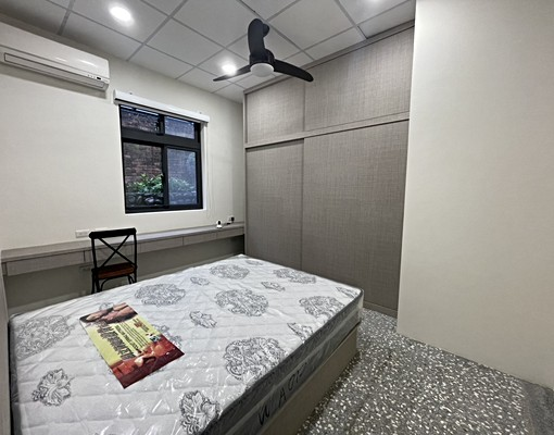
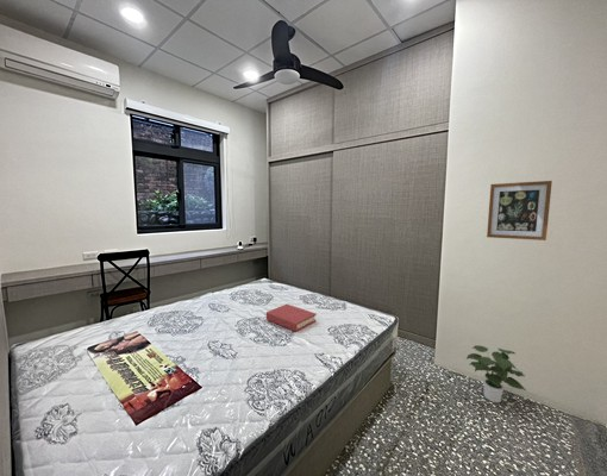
+ hardback book [265,303,318,333]
+ potted plant [465,344,527,403]
+ wall art [486,180,553,242]
